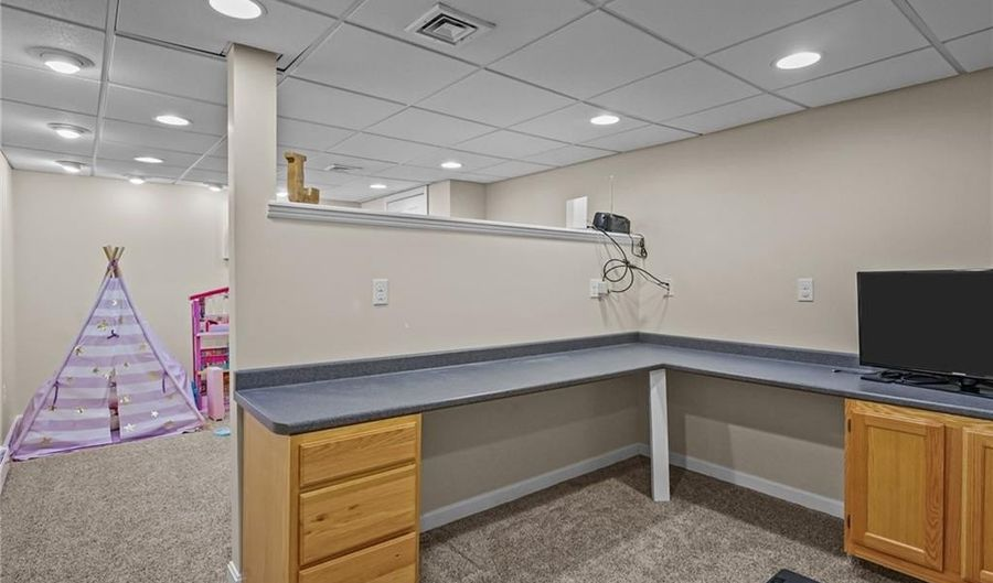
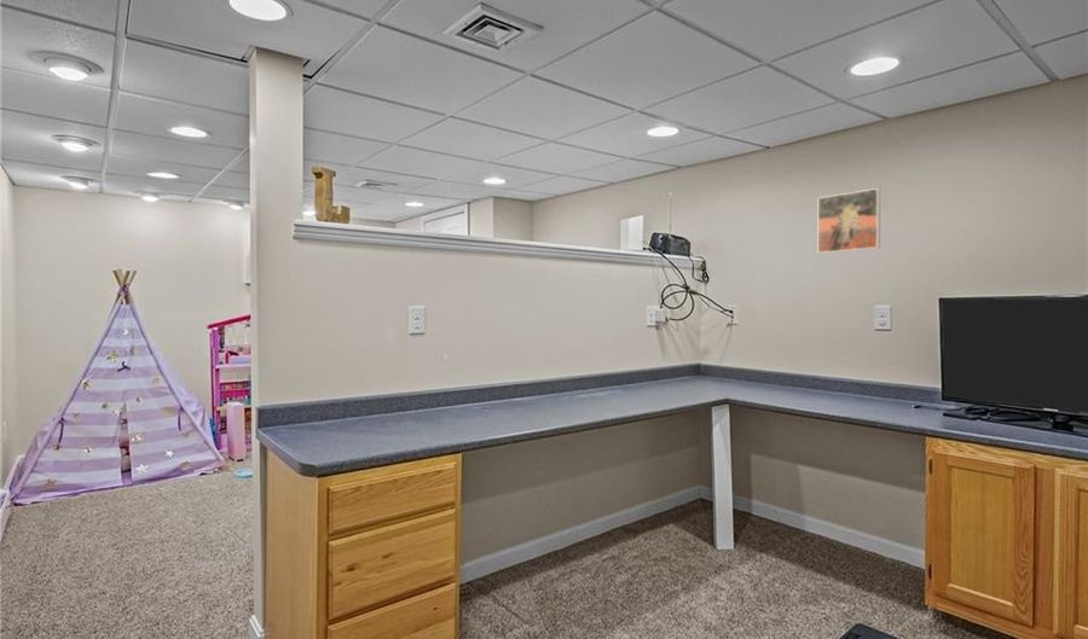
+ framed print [817,187,881,255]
